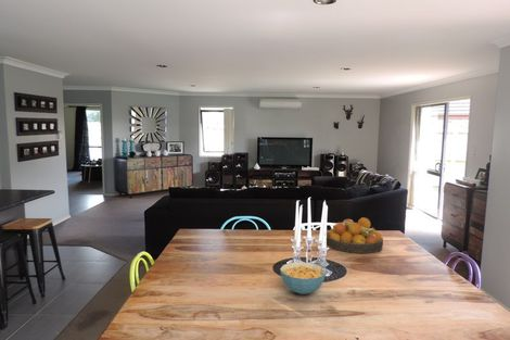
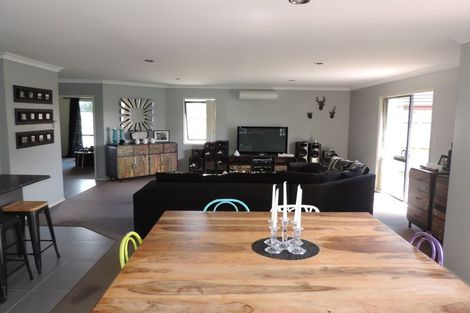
- fruit bowl [326,217,384,254]
- cereal bowl [279,261,327,295]
